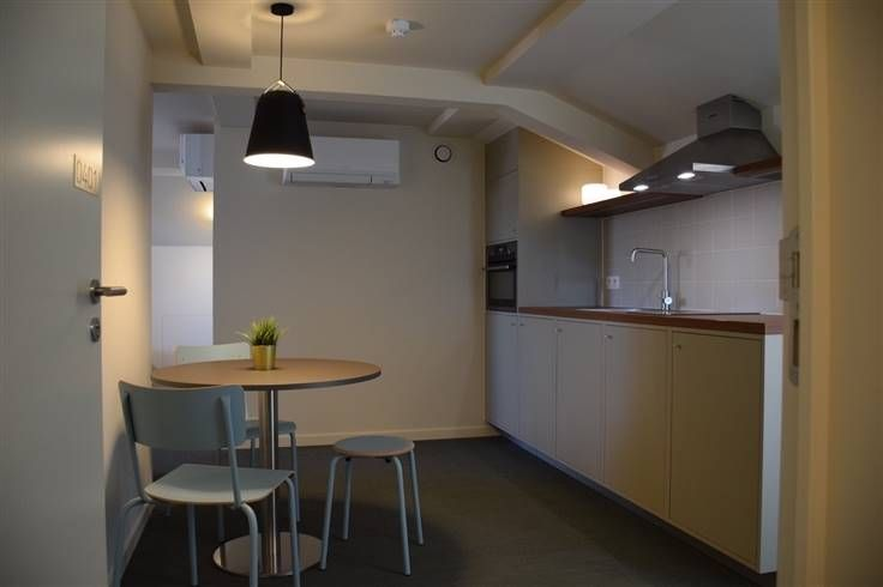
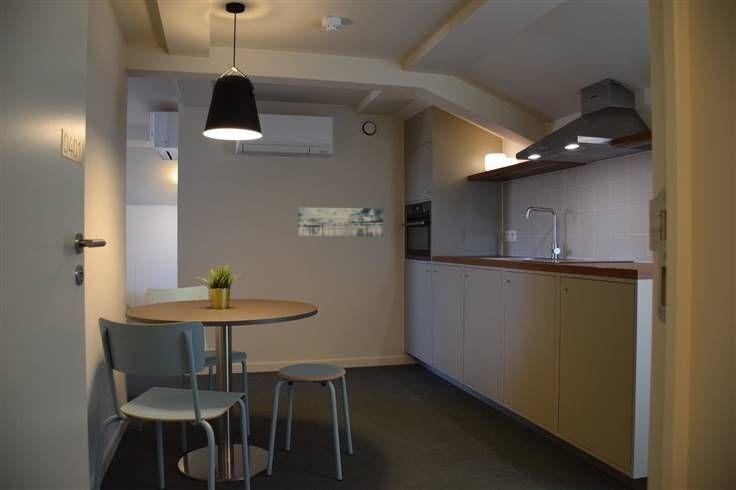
+ wall art [297,206,384,237]
